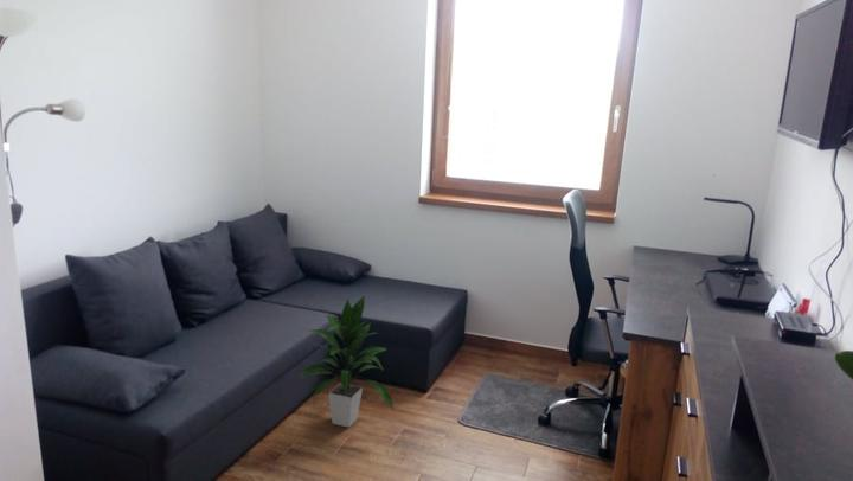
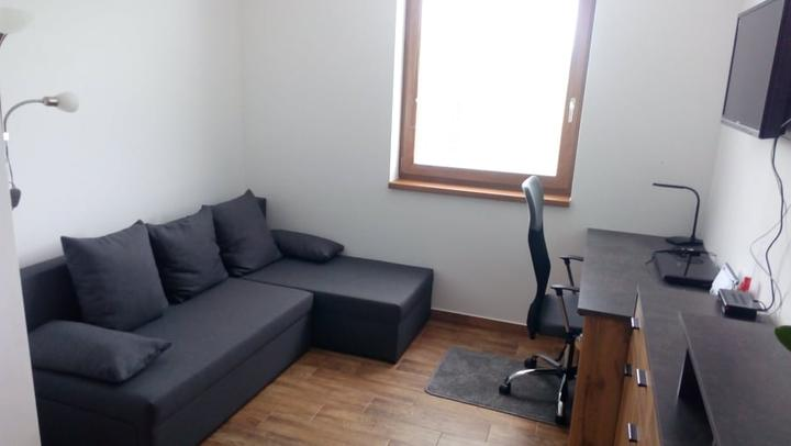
- indoor plant [299,294,395,429]
